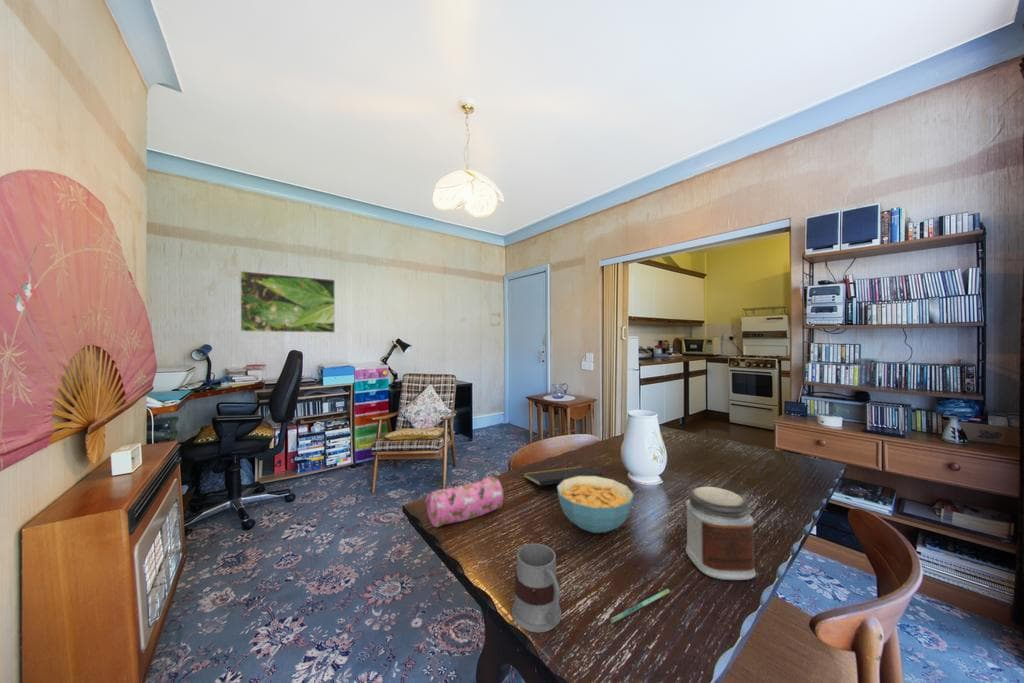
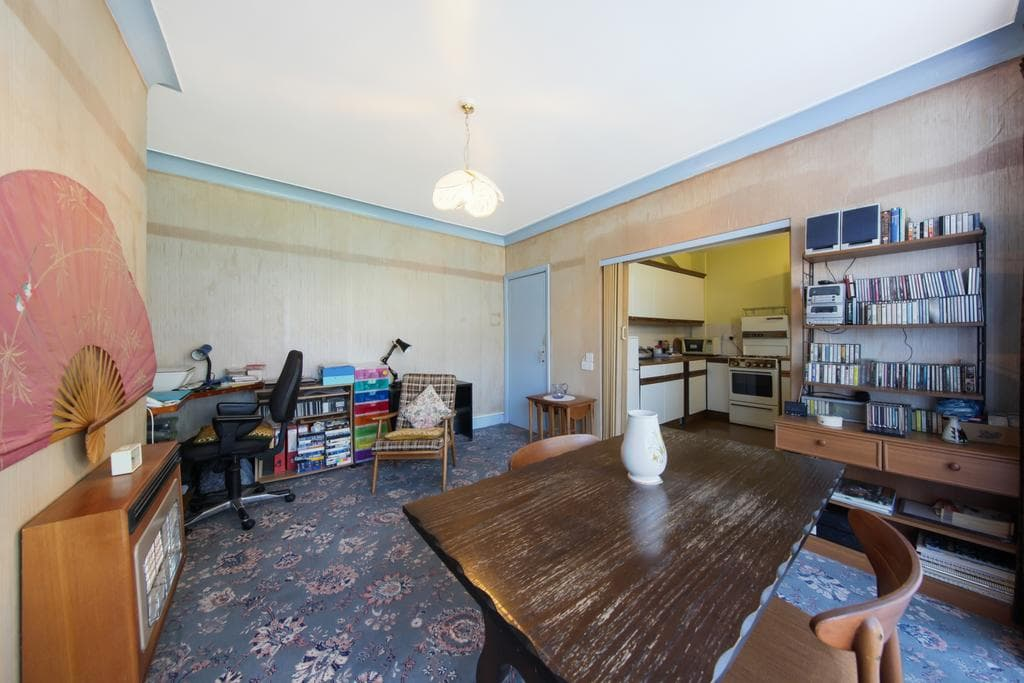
- jar [685,486,757,581]
- notepad [522,465,604,487]
- pencil case [424,476,504,528]
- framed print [239,270,336,334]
- cereal bowl [556,476,635,534]
- pen [609,588,671,624]
- mug [511,542,563,634]
